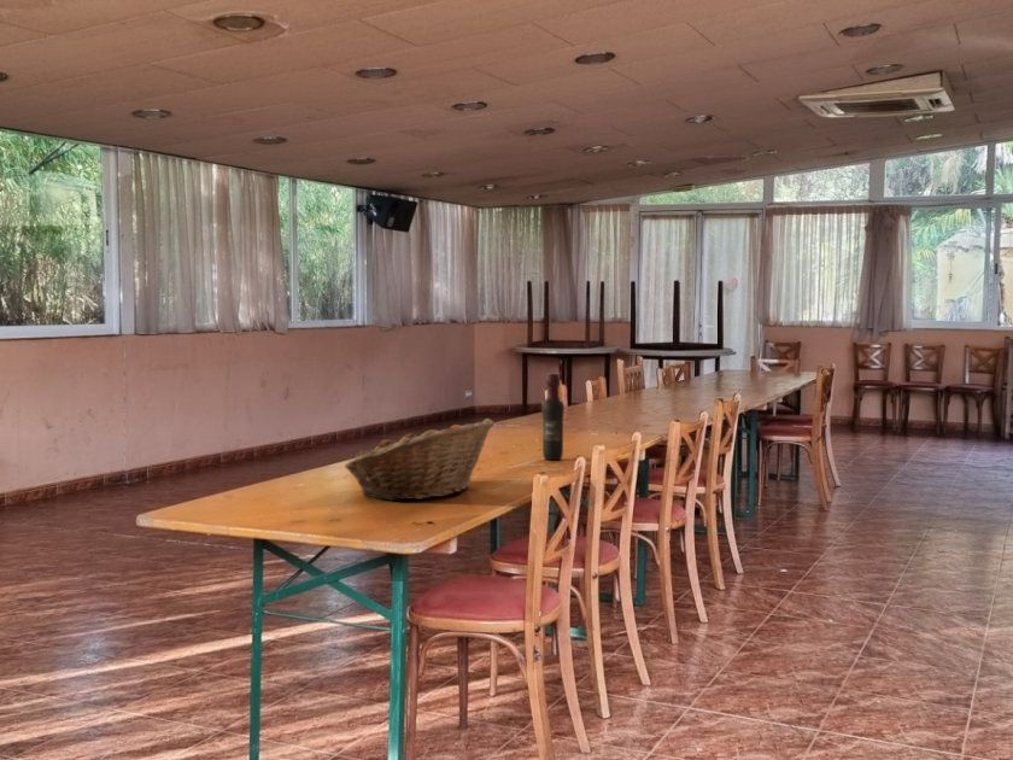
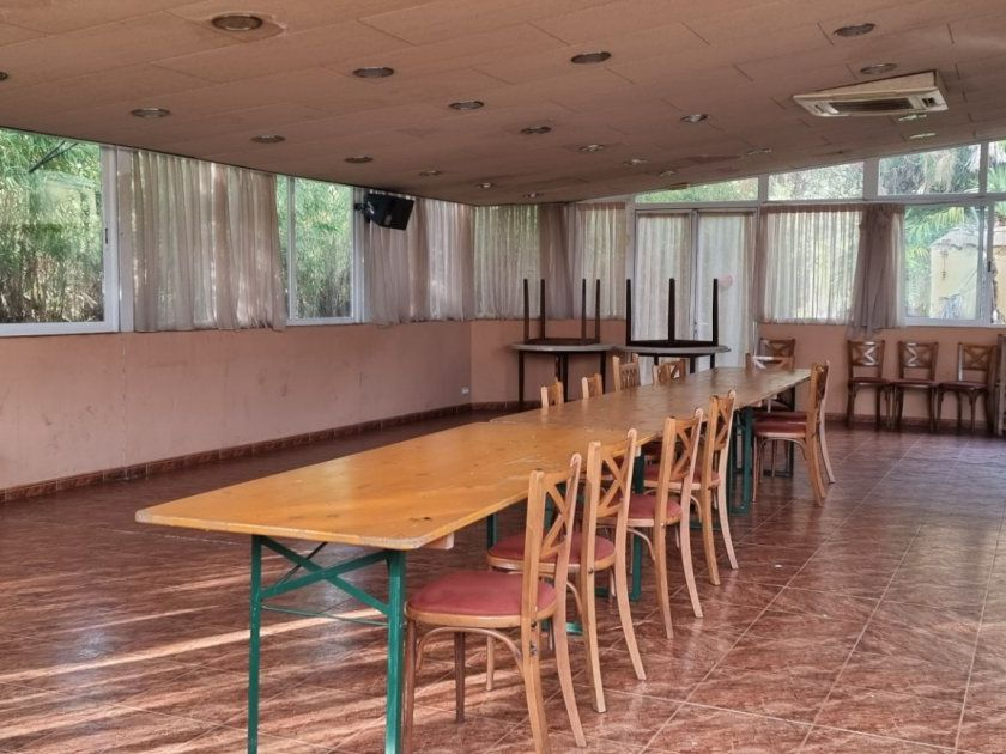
- wine bottle [540,373,566,461]
- fruit basket [344,417,494,502]
